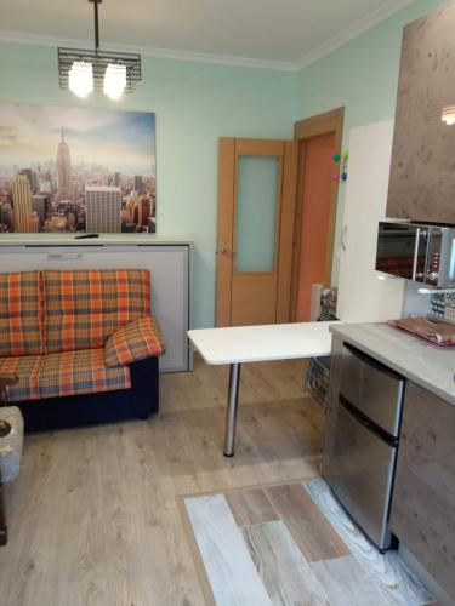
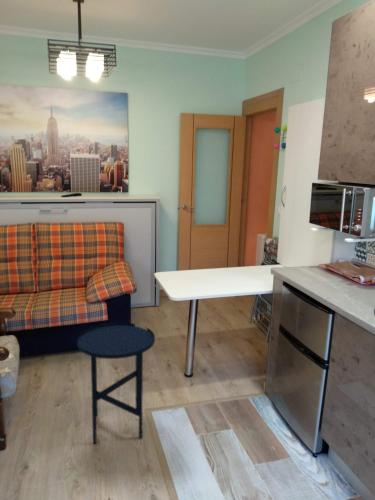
+ side table [76,322,156,445]
